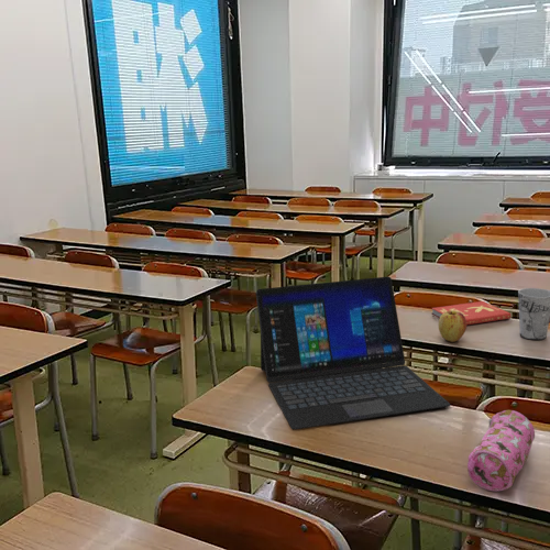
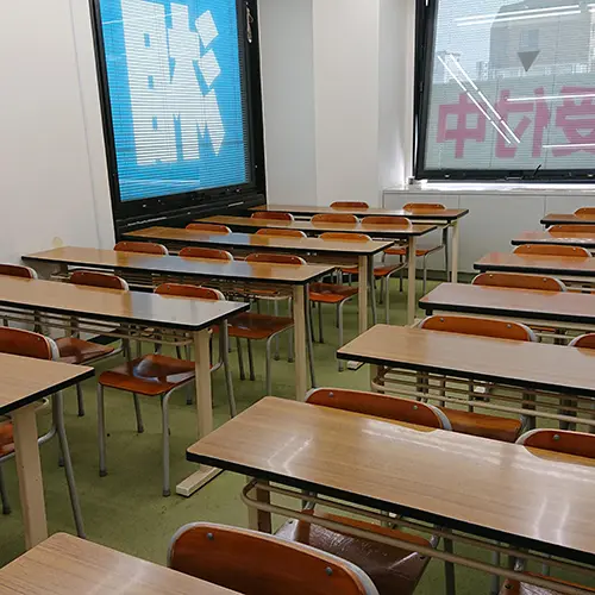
- laptop [255,276,451,430]
- pencil case [466,409,536,492]
- cup [517,287,550,341]
- apple [438,310,468,343]
- book [431,300,513,326]
